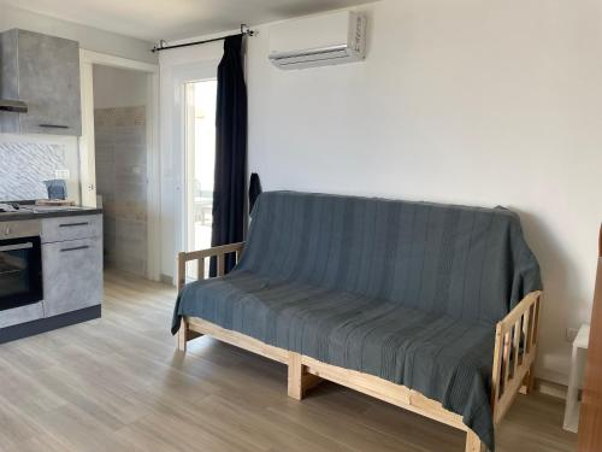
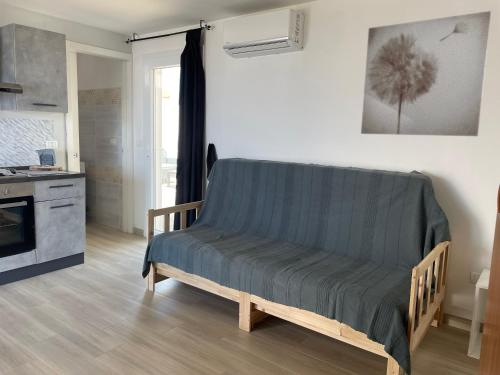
+ wall art [360,10,492,137]
